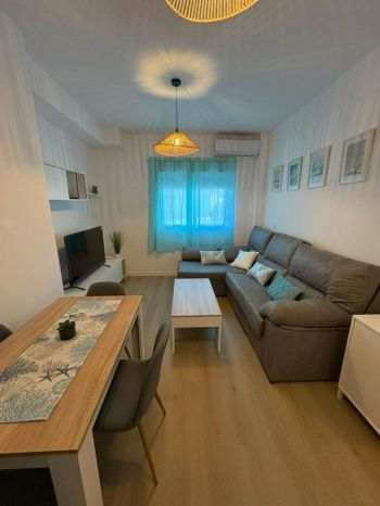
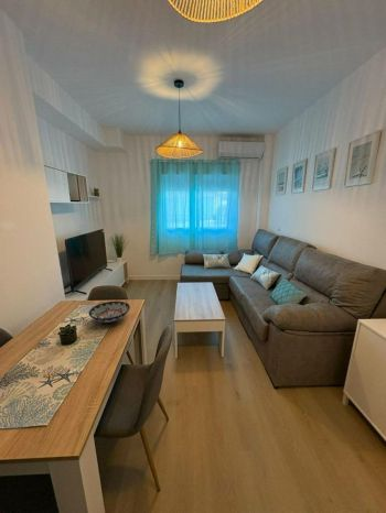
+ bowl [87,301,131,324]
